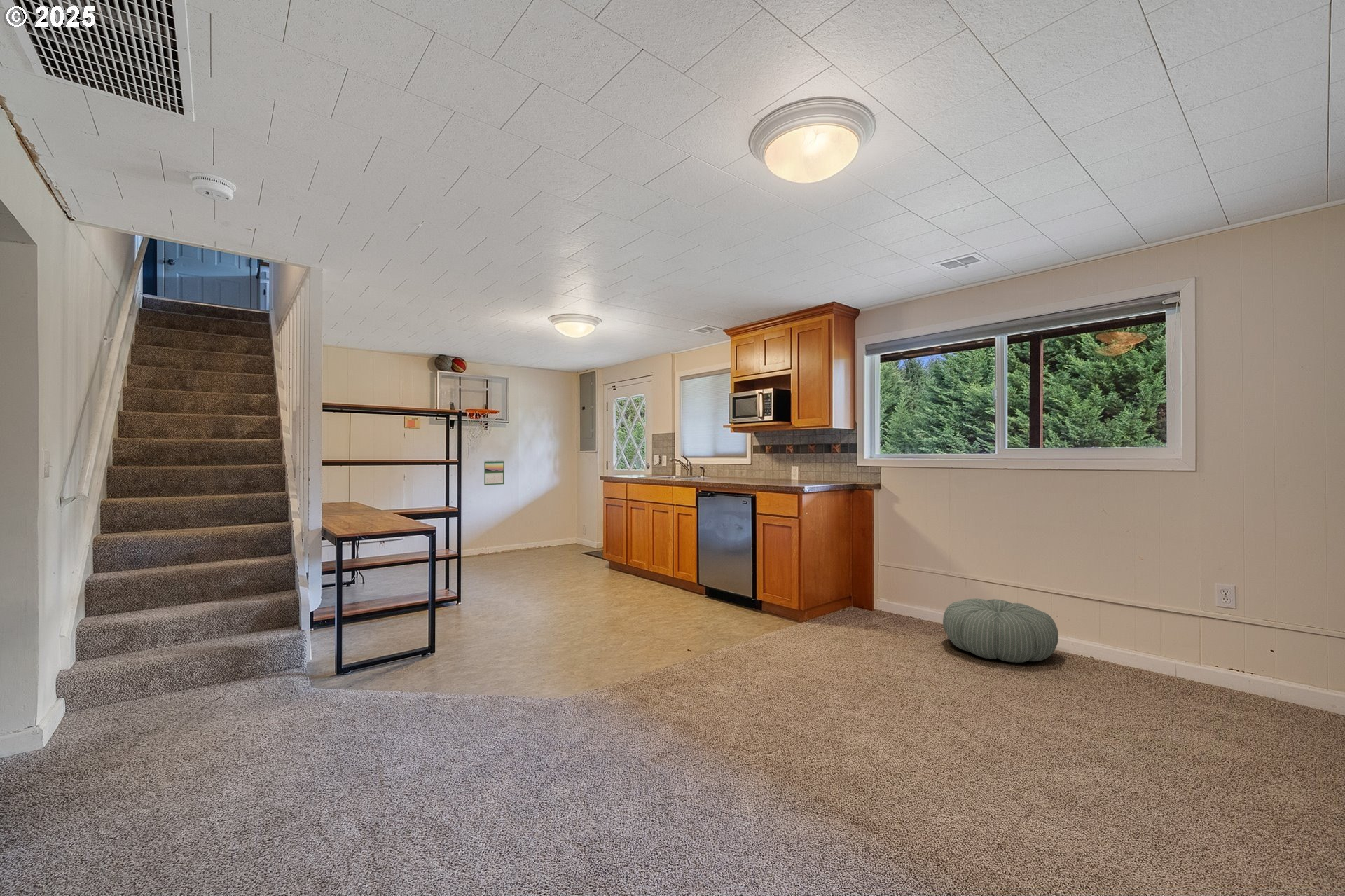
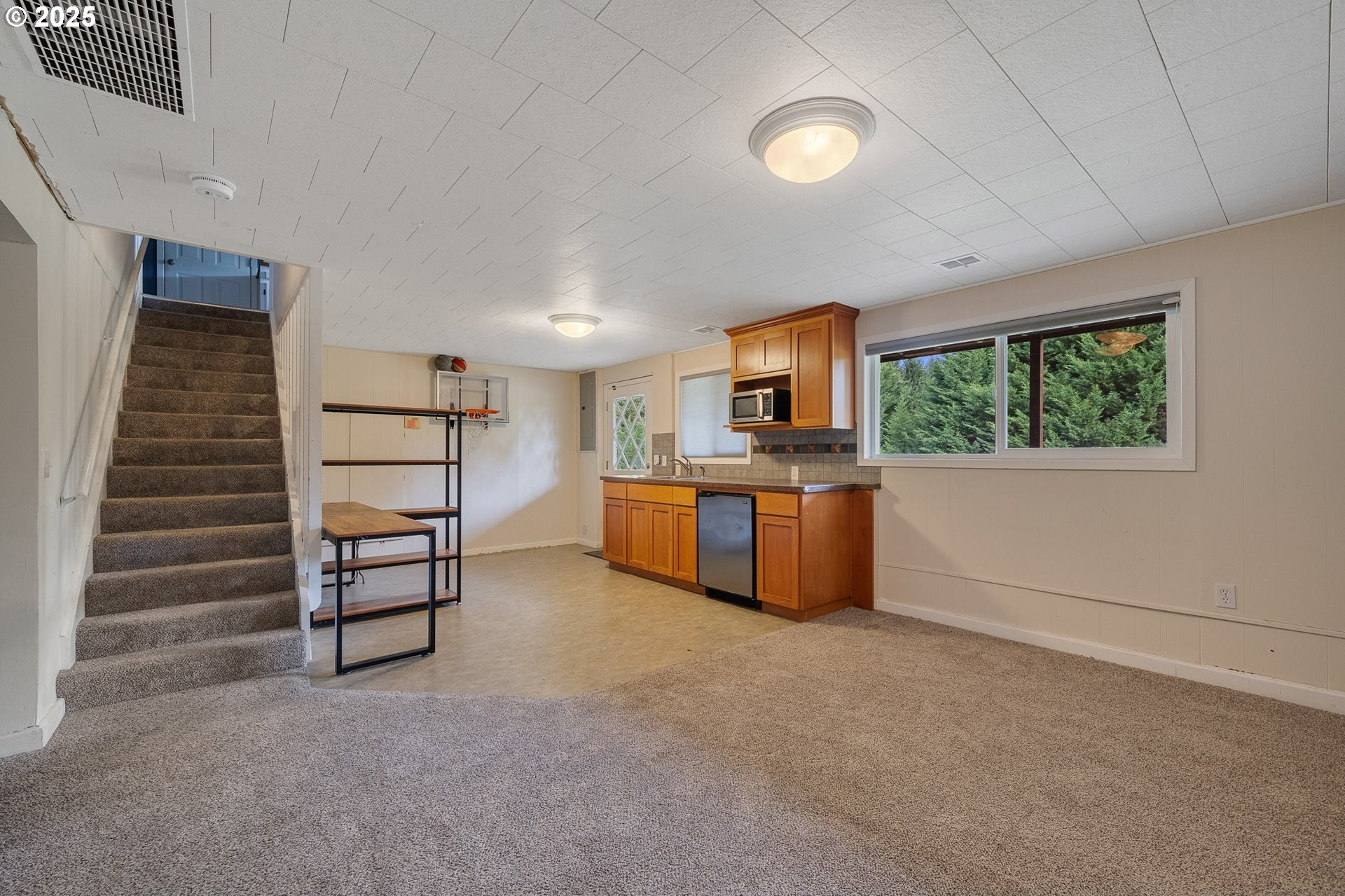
- calendar [483,460,505,485]
- pouf [942,598,1059,663]
